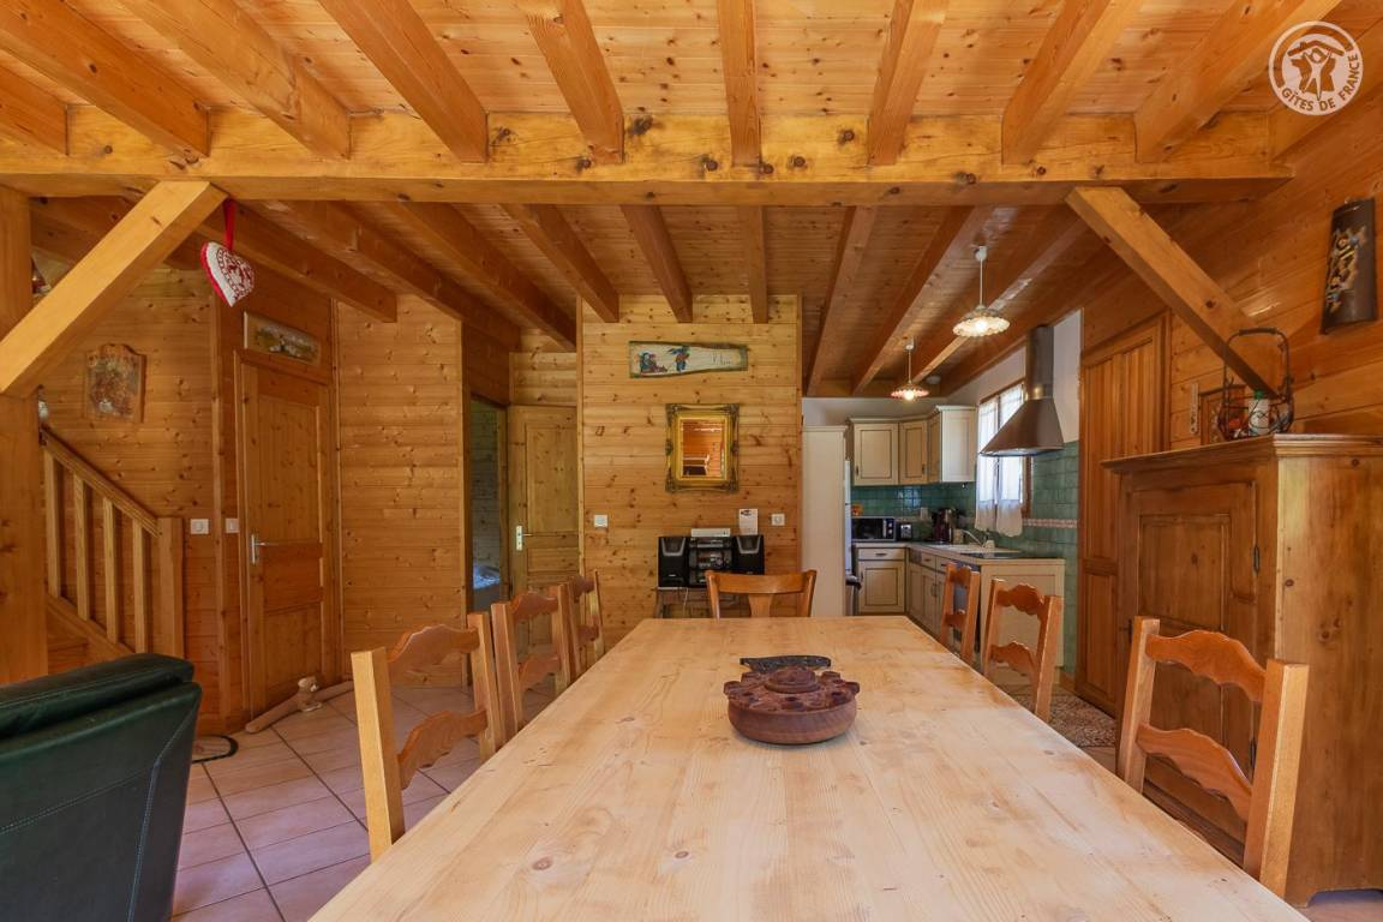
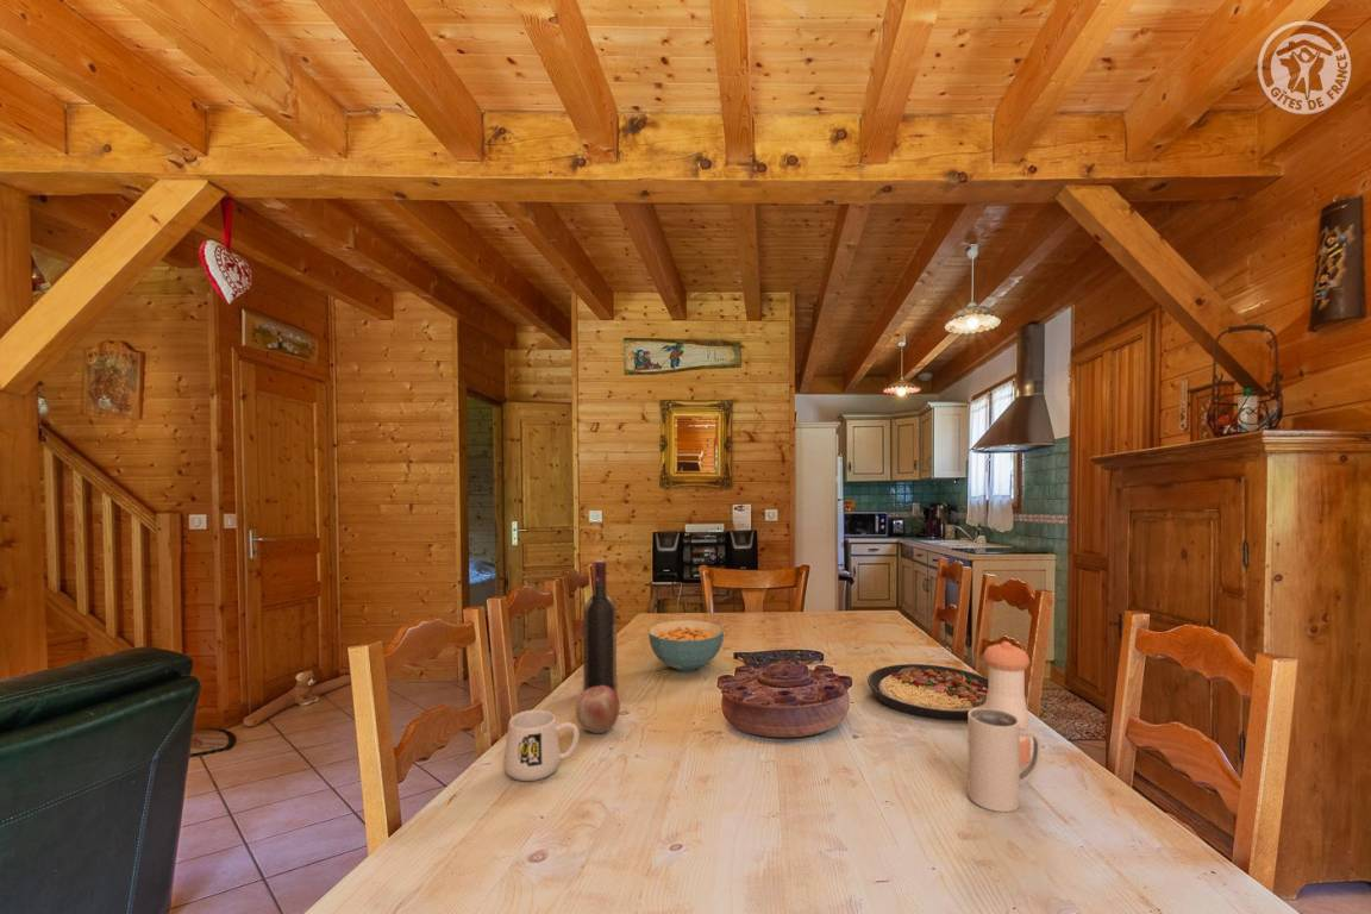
+ mug [502,708,581,782]
+ apple [575,686,621,734]
+ cereal bowl [647,619,725,672]
+ wine bottle [582,559,618,694]
+ mug [968,708,1044,813]
+ pepper shaker [982,640,1032,765]
+ plate [866,663,989,721]
